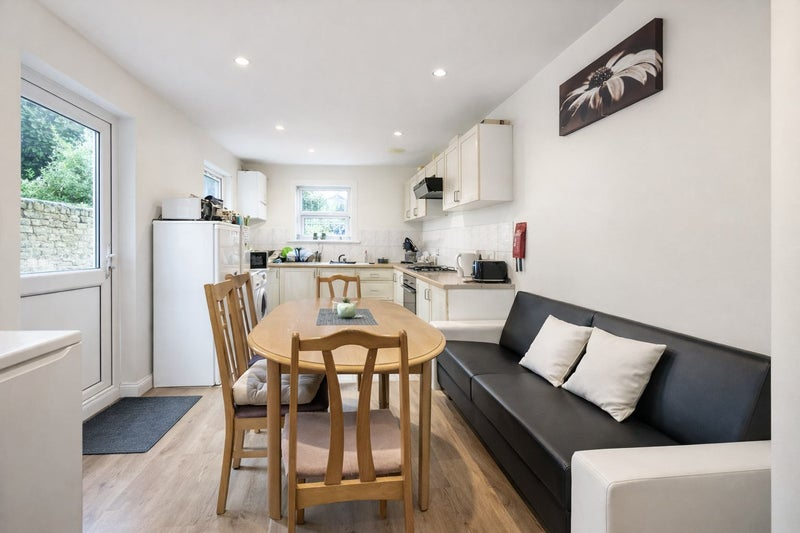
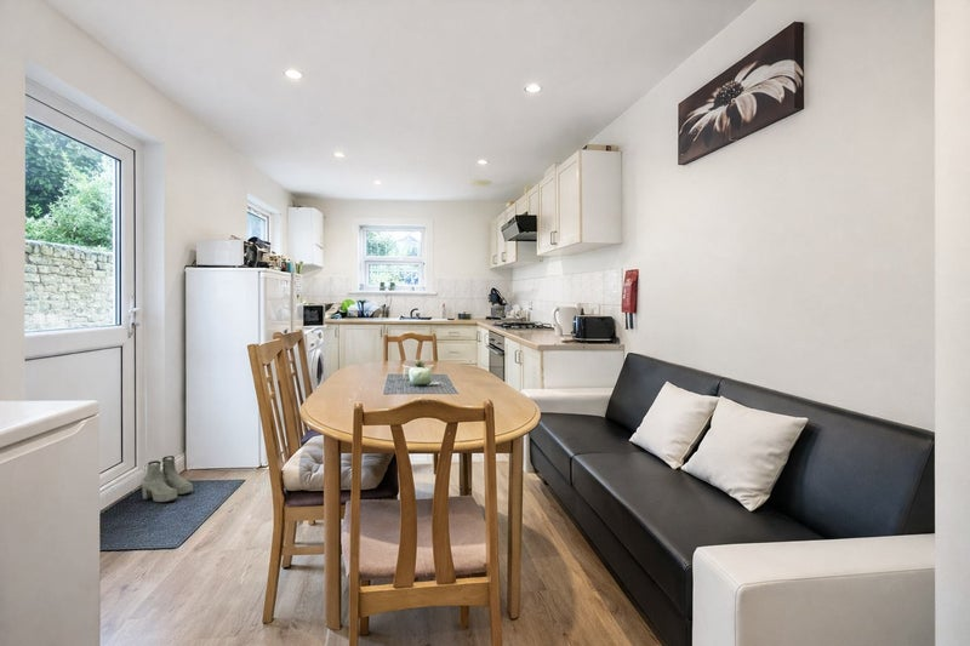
+ boots [141,455,194,503]
